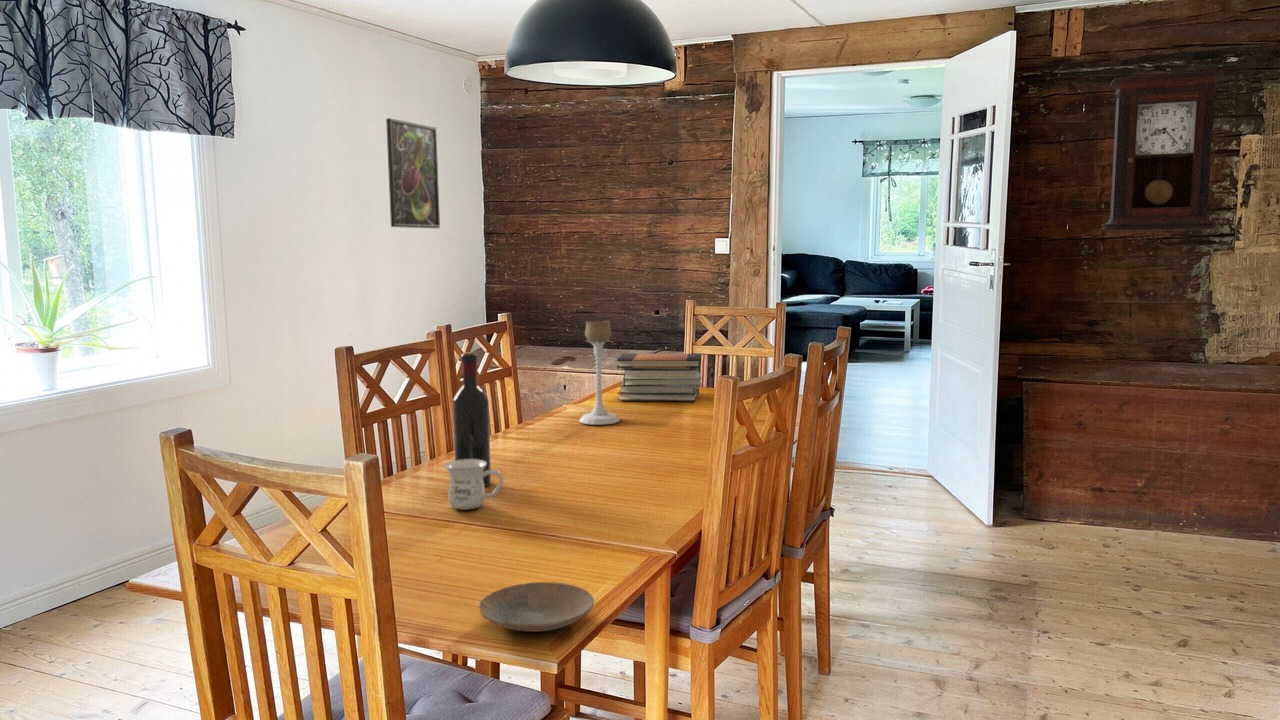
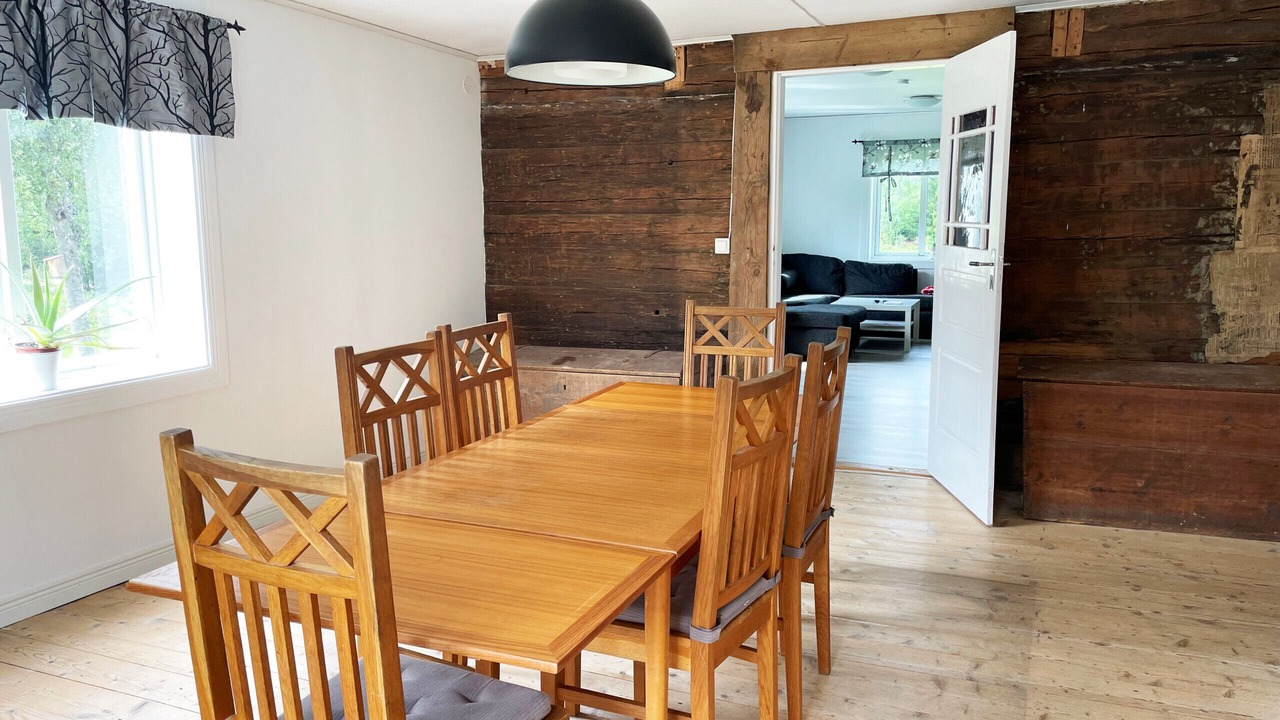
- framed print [385,117,441,229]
- pendulum clock [1100,70,1225,232]
- plate [478,581,595,633]
- book stack [616,353,703,402]
- wine bottle [452,351,492,487]
- mug [444,459,504,511]
- candle holder [578,319,621,426]
